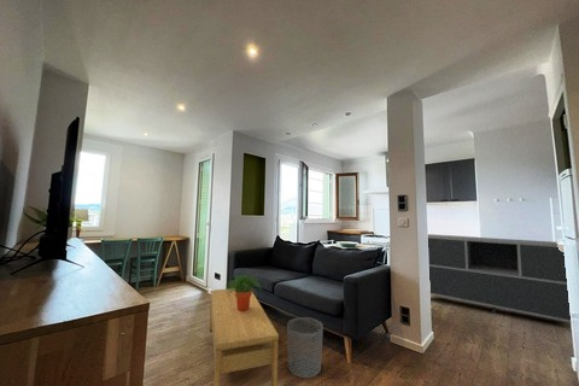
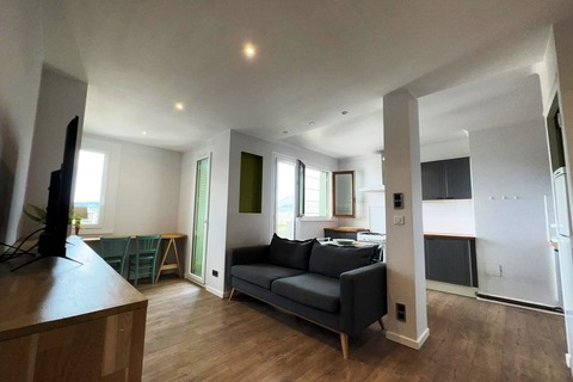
- sideboard [427,233,572,323]
- potted plant [226,274,262,311]
- waste bin [286,316,324,379]
- coffee table [209,288,280,386]
